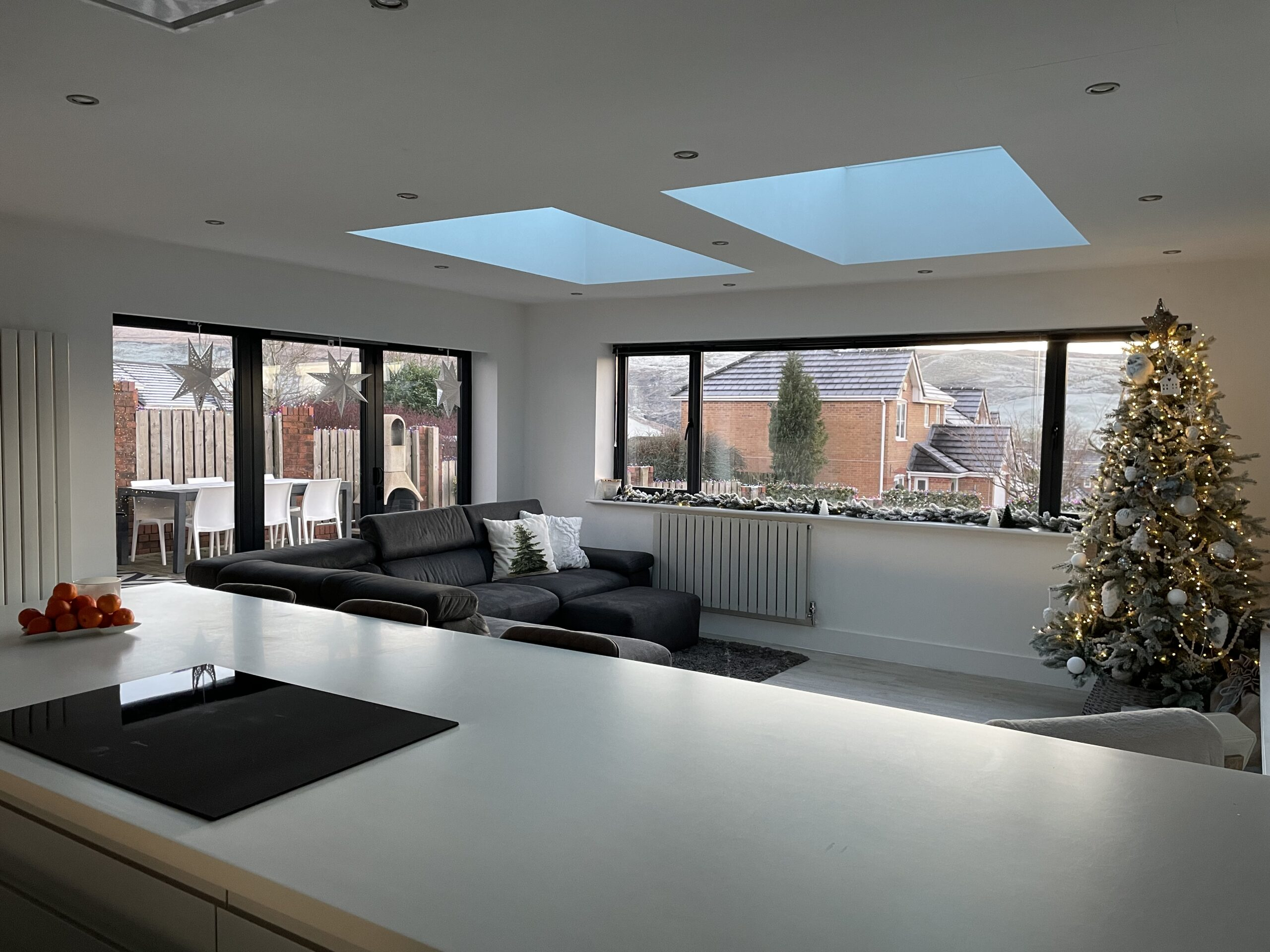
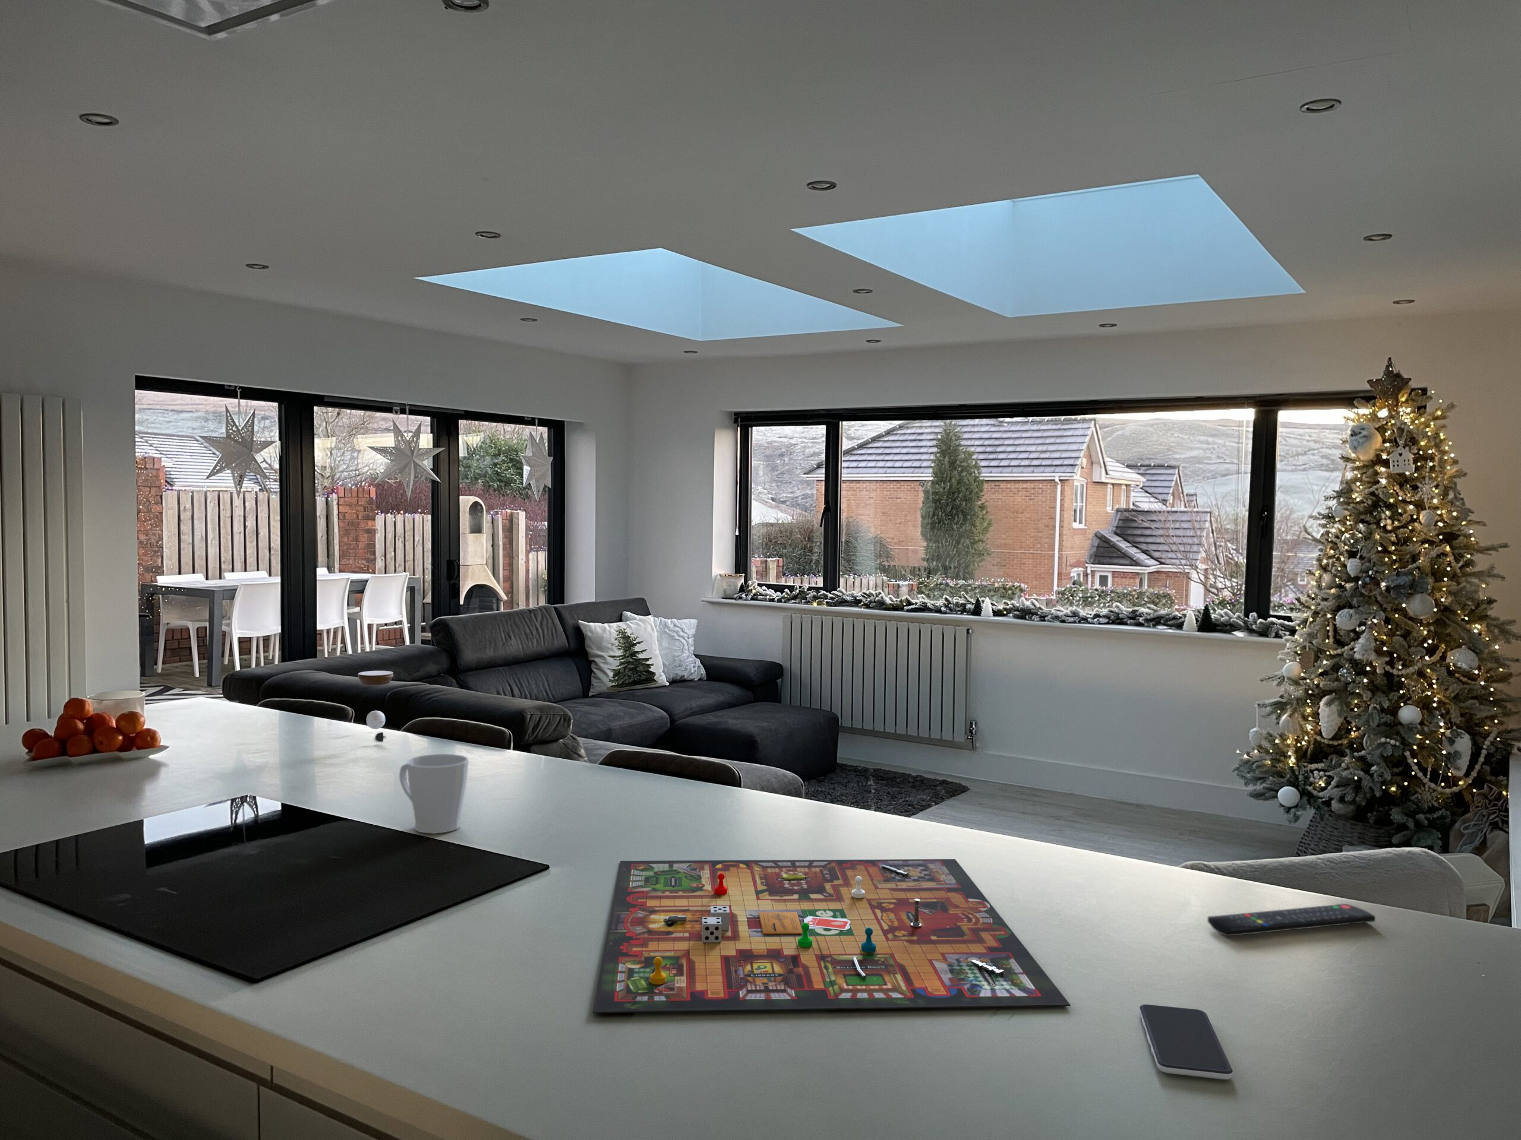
+ remote control [1207,903,1376,936]
+ gameboard [593,859,1071,1013]
+ jar [358,671,394,744]
+ smartphone [1139,1003,1234,1080]
+ mug [399,753,469,835]
